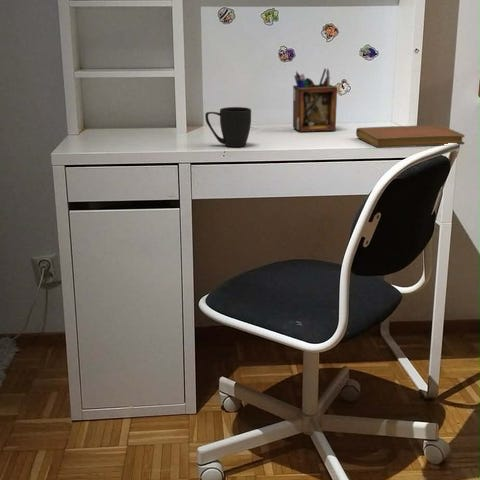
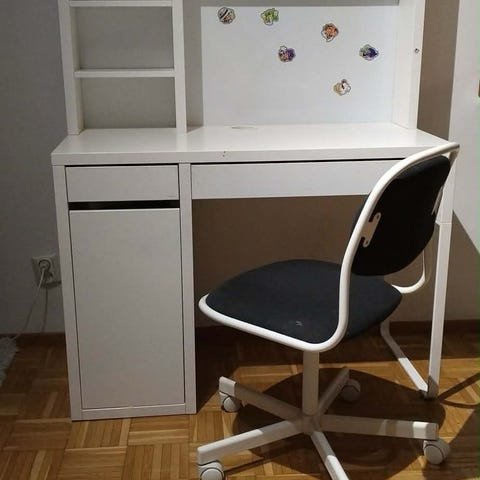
- notebook [355,124,465,149]
- mug [204,106,252,148]
- desk organizer [292,67,338,133]
